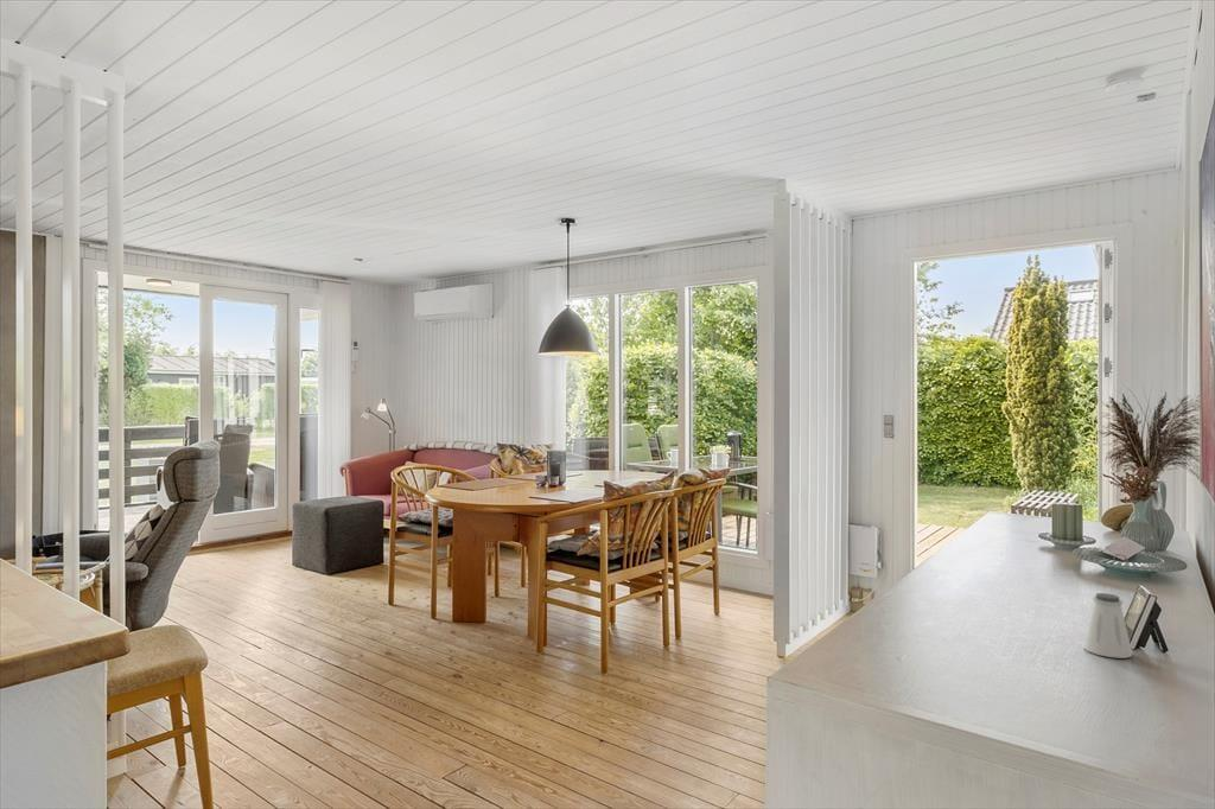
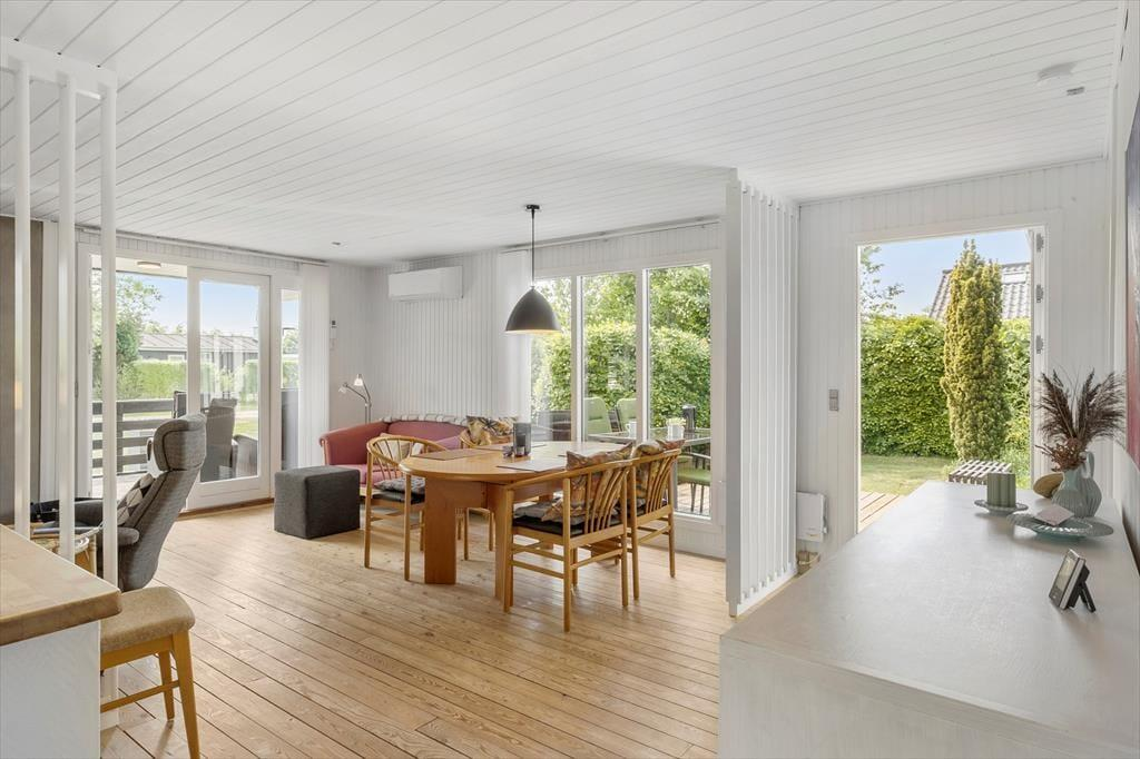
- saltshaker [1082,592,1134,660]
